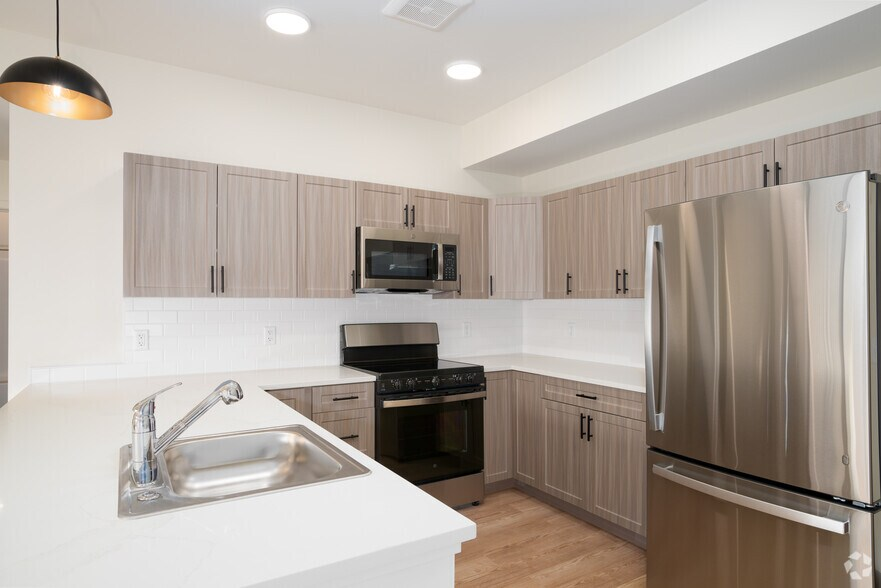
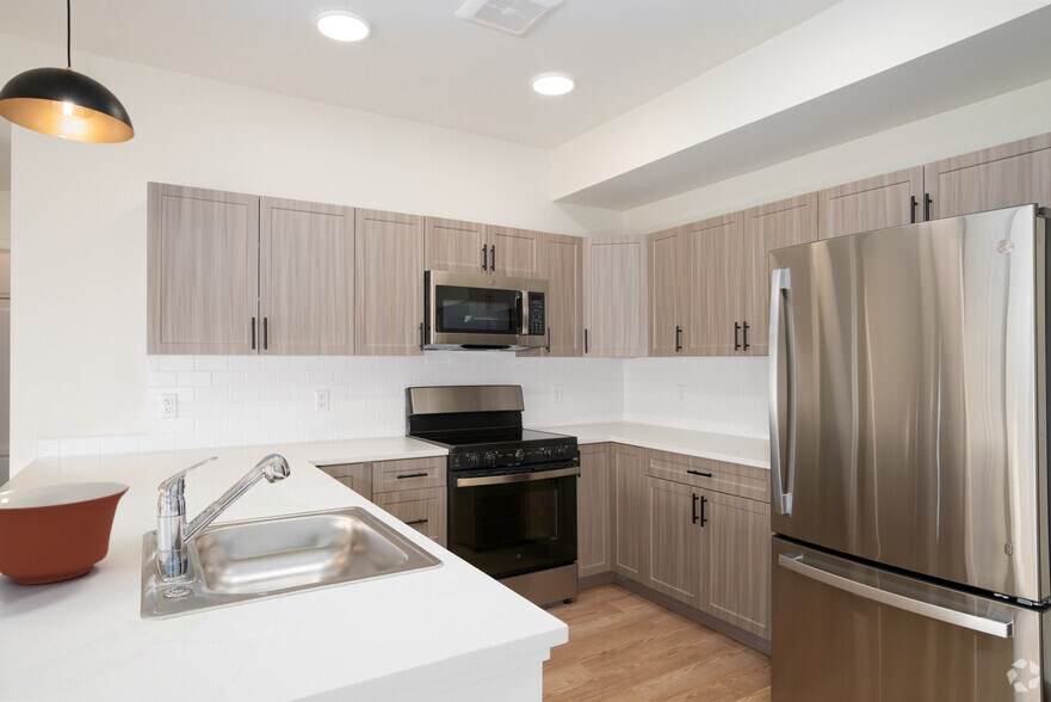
+ mixing bowl [0,481,130,585]
